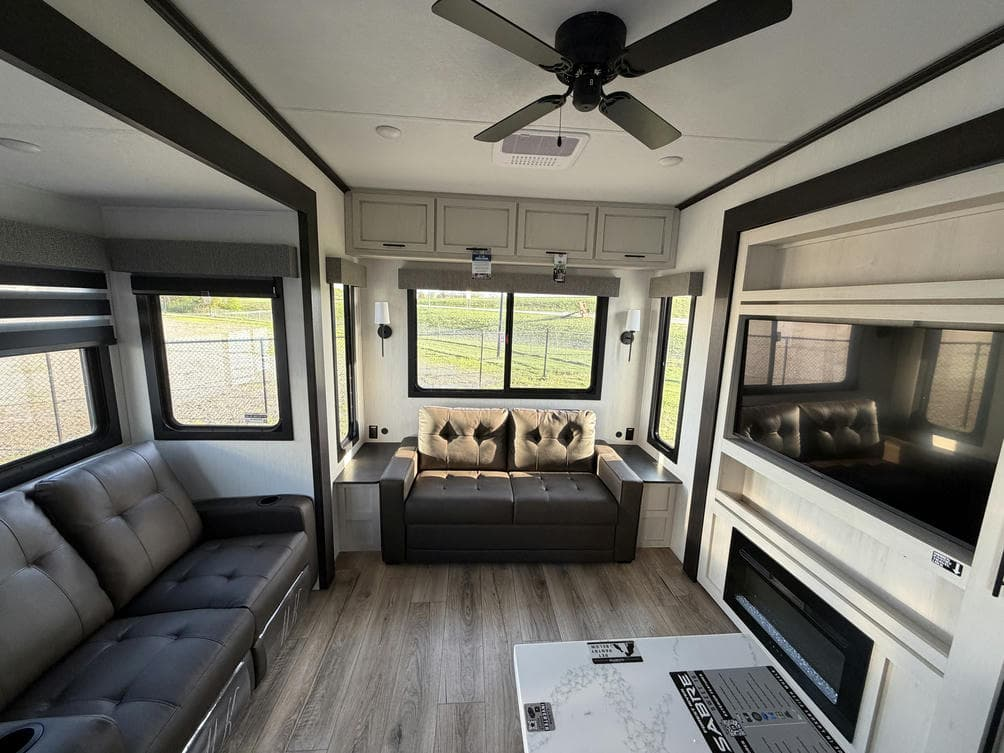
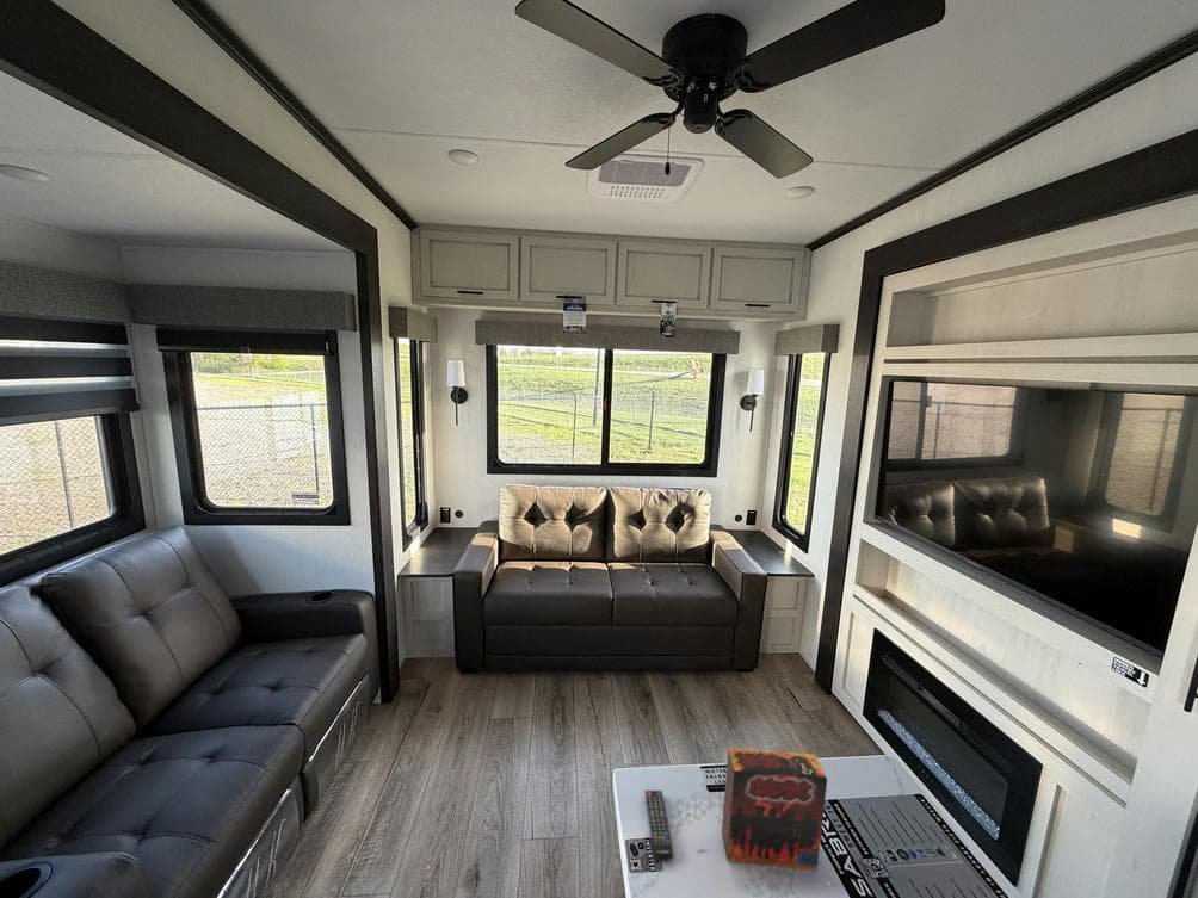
+ board game [721,747,828,871]
+ remote control [644,789,675,862]
